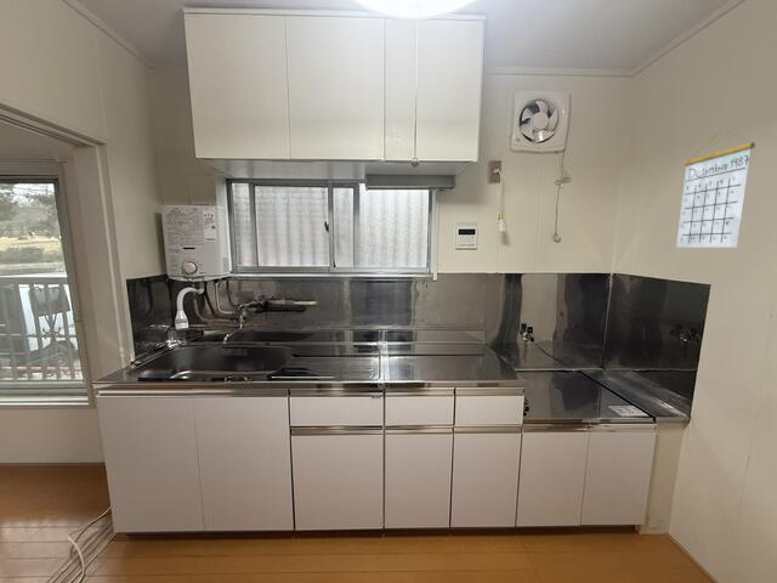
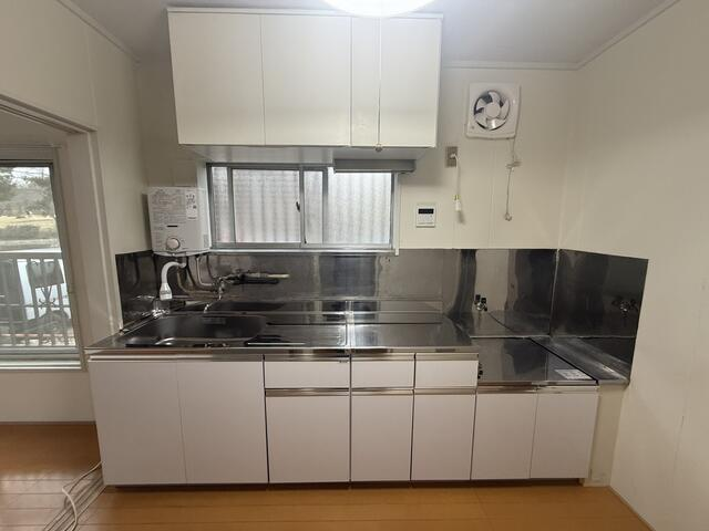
- calendar [675,130,756,249]
